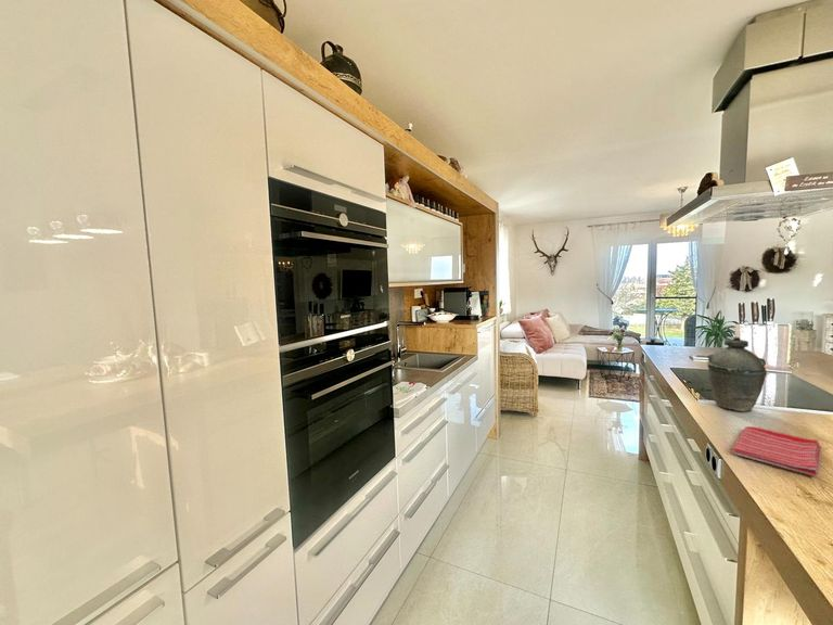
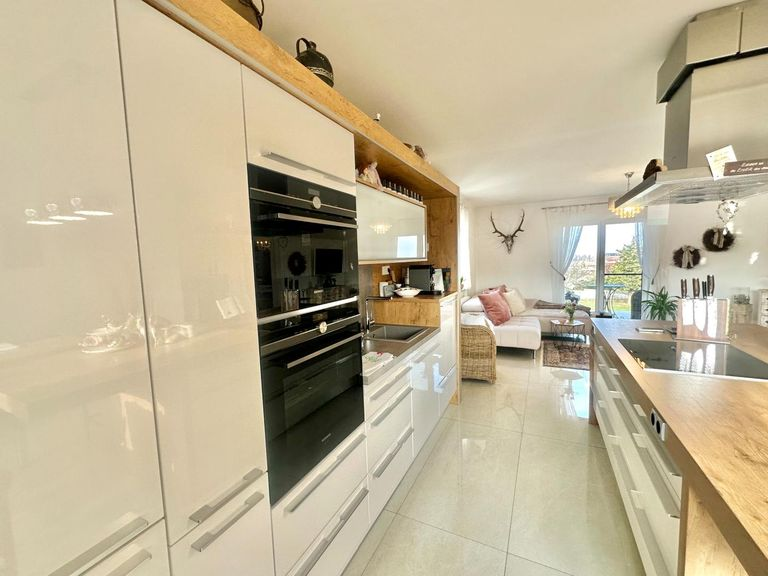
- dish towel [731,425,822,477]
- kettle [706,335,768,413]
